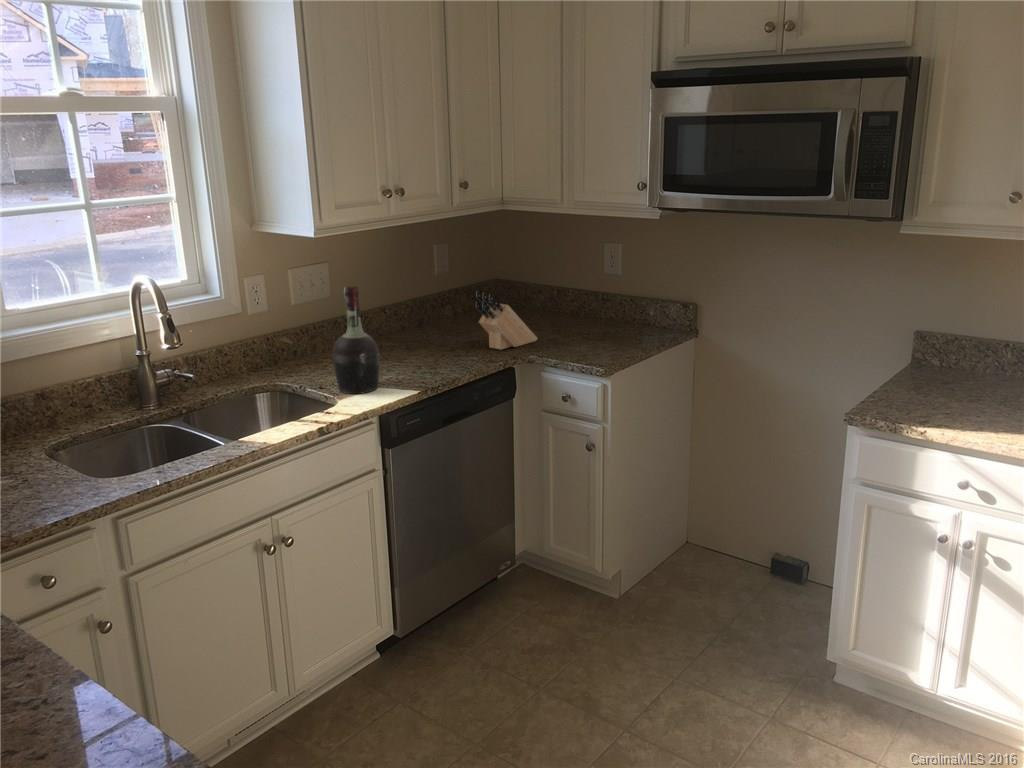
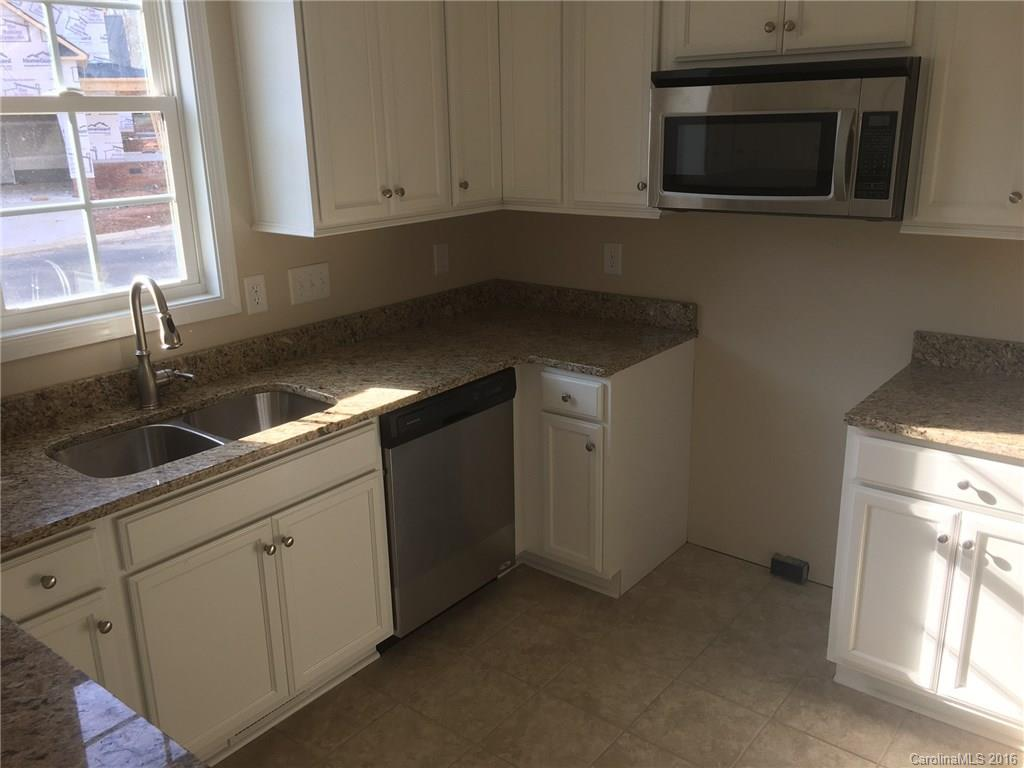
- cognac bottle [331,285,380,395]
- knife block [474,290,539,351]
